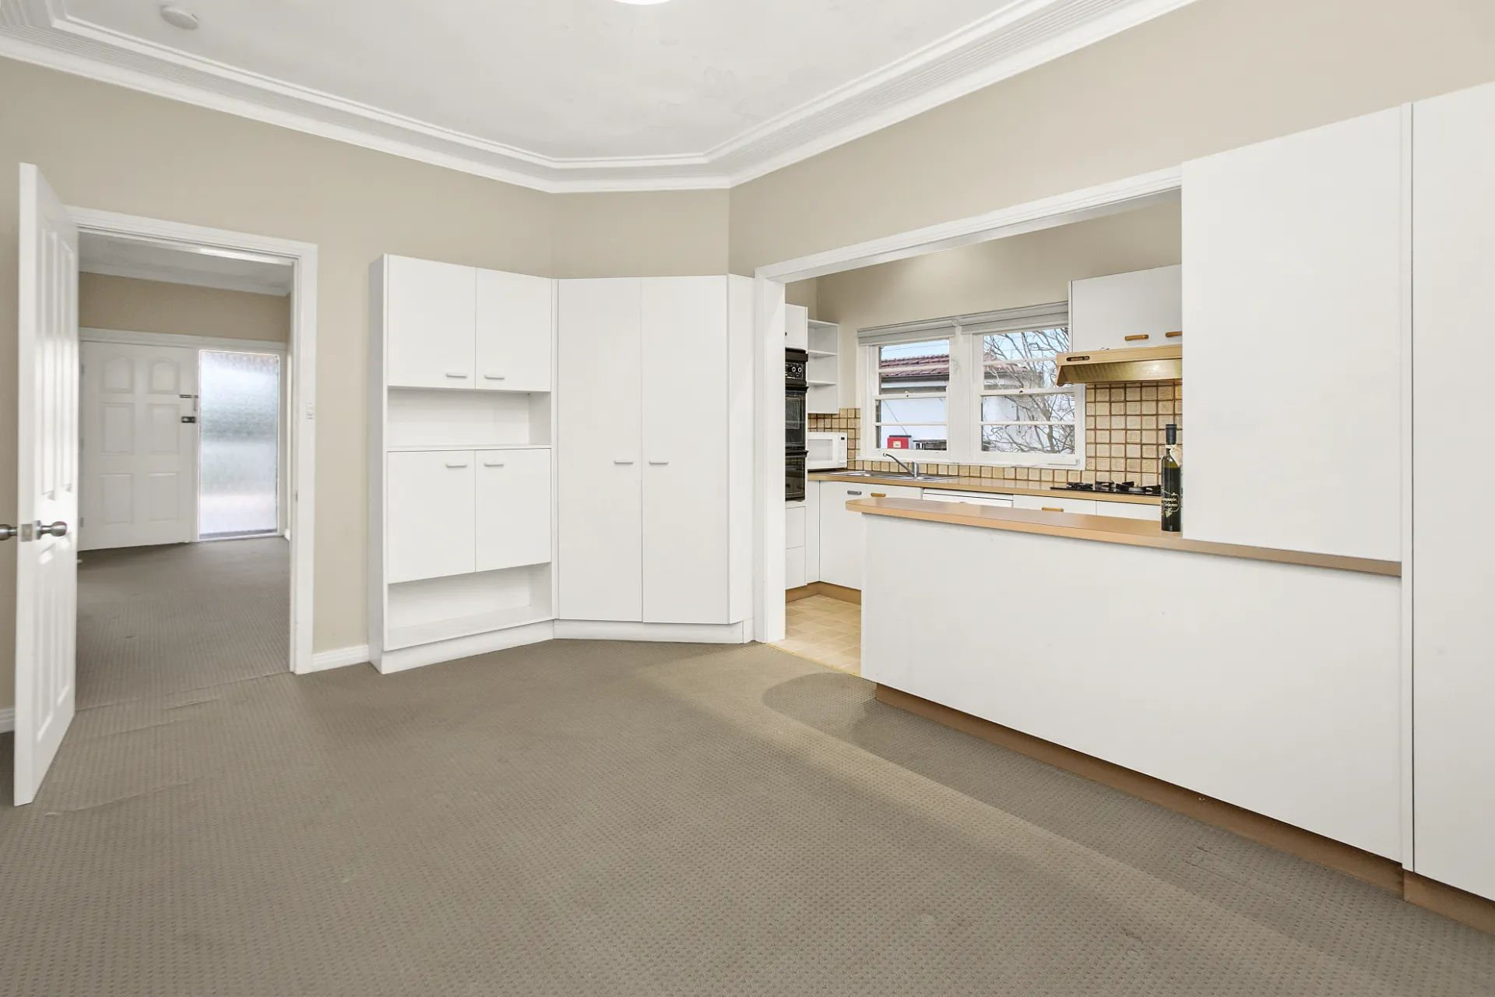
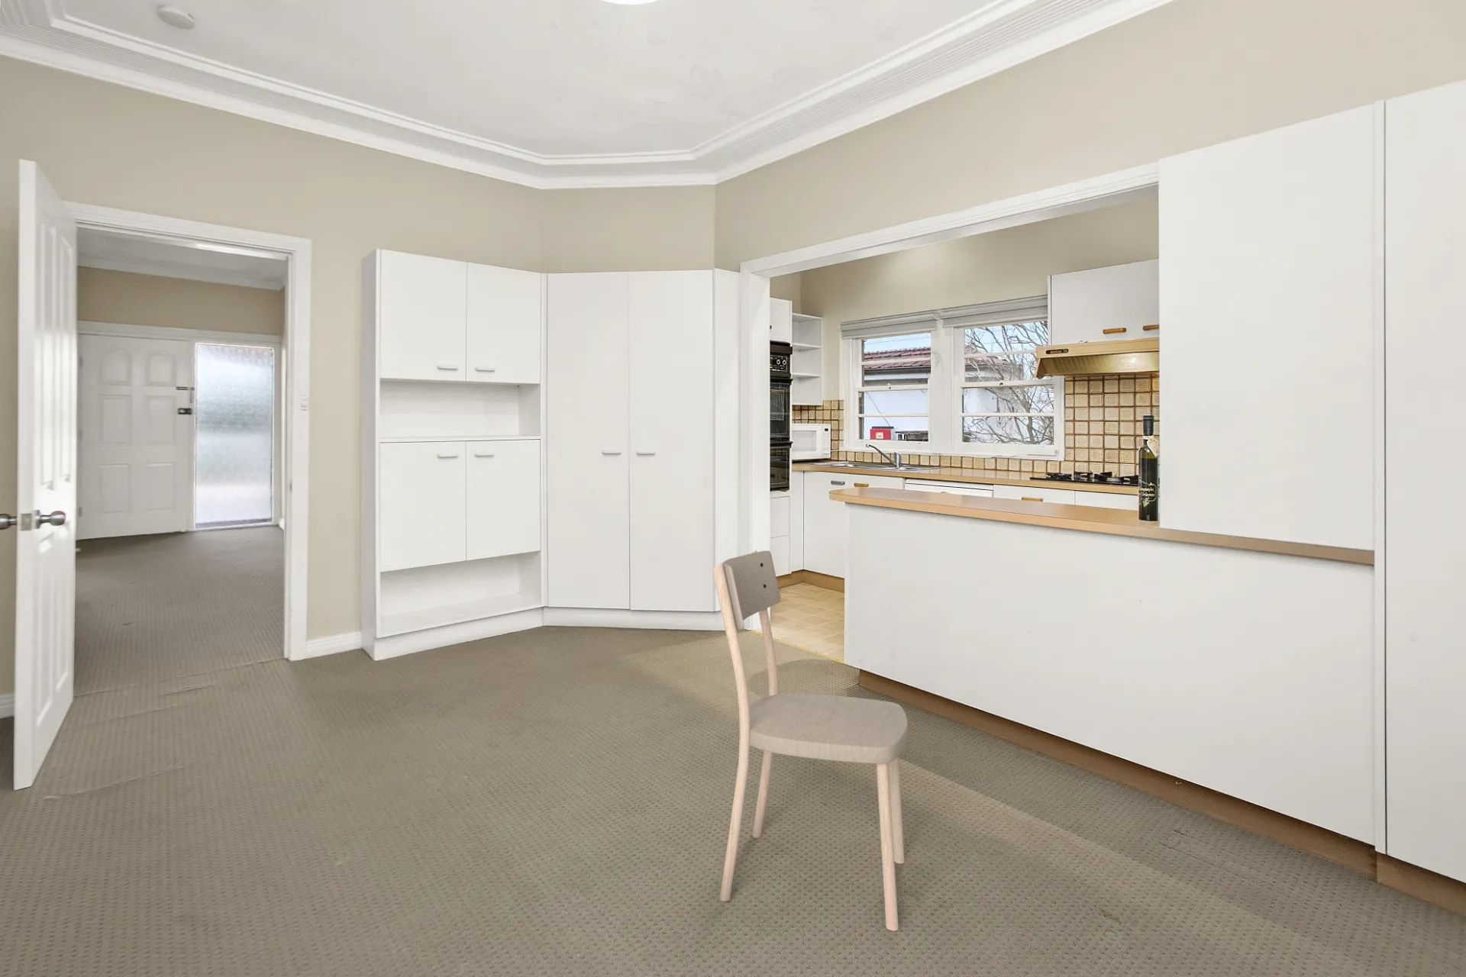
+ dining chair [711,550,909,931]
